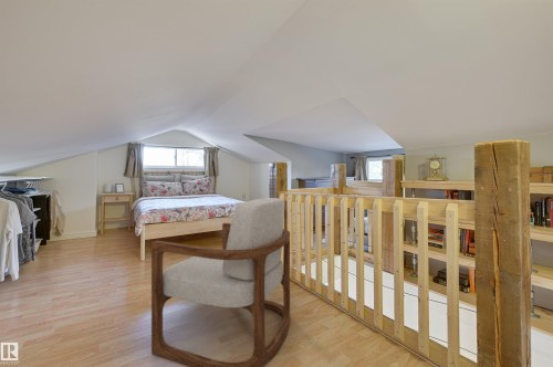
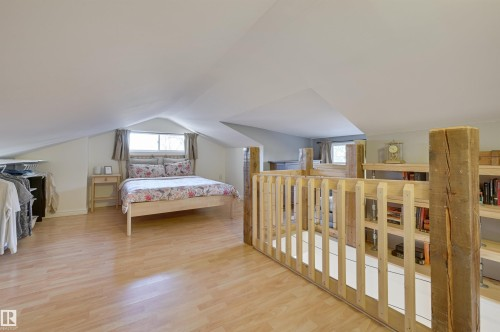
- armchair [150,197,291,367]
